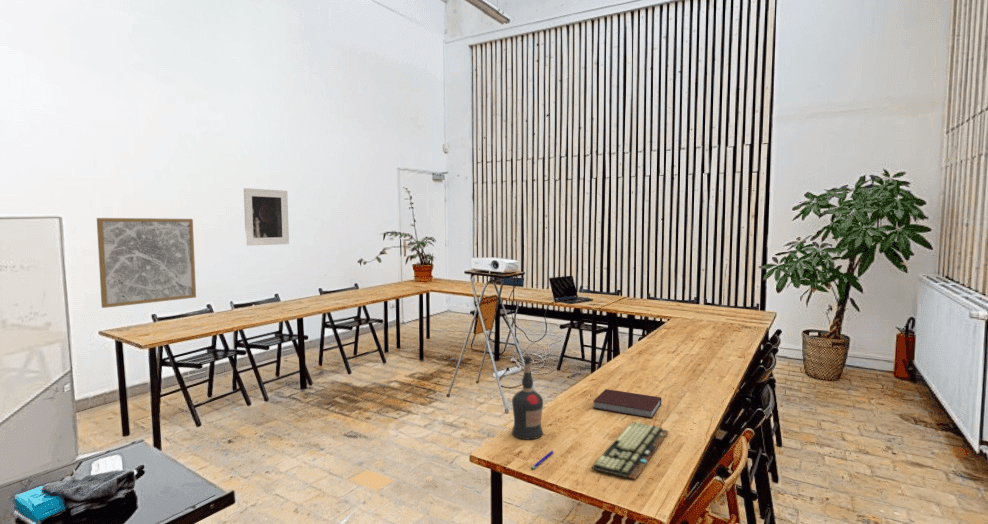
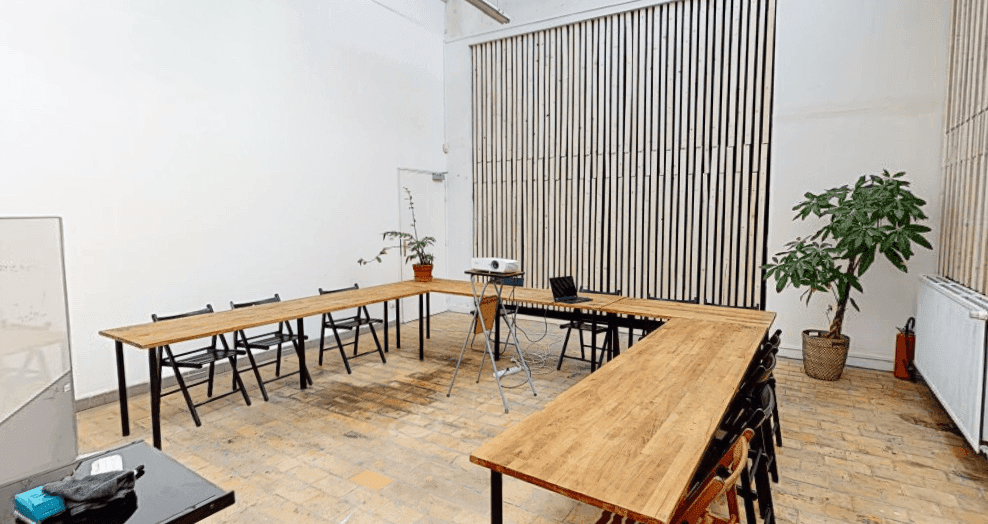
- keyboard [590,421,669,480]
- notebook [592,388,662,419]
- liquor bottle [511,355,544,440]
- wall art [96,217,197,309]
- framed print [243,187,290,247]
- pen [530,450,554,471]
